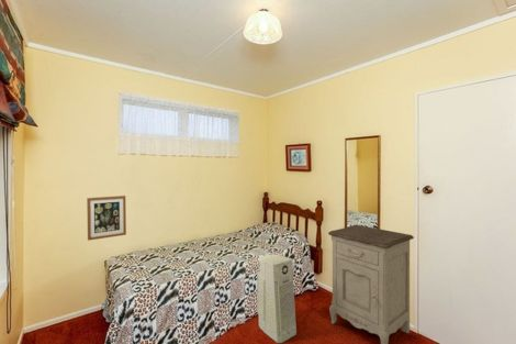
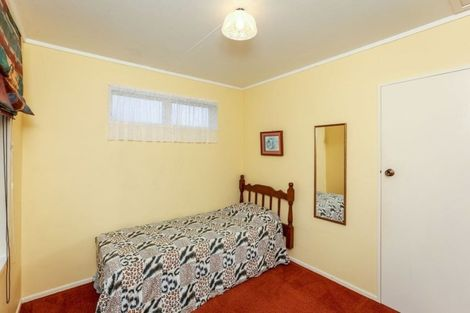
- wall art [86,195,127,242]
- nightstand [327,224,415,344]
- air purifier [256,254,298,344]
